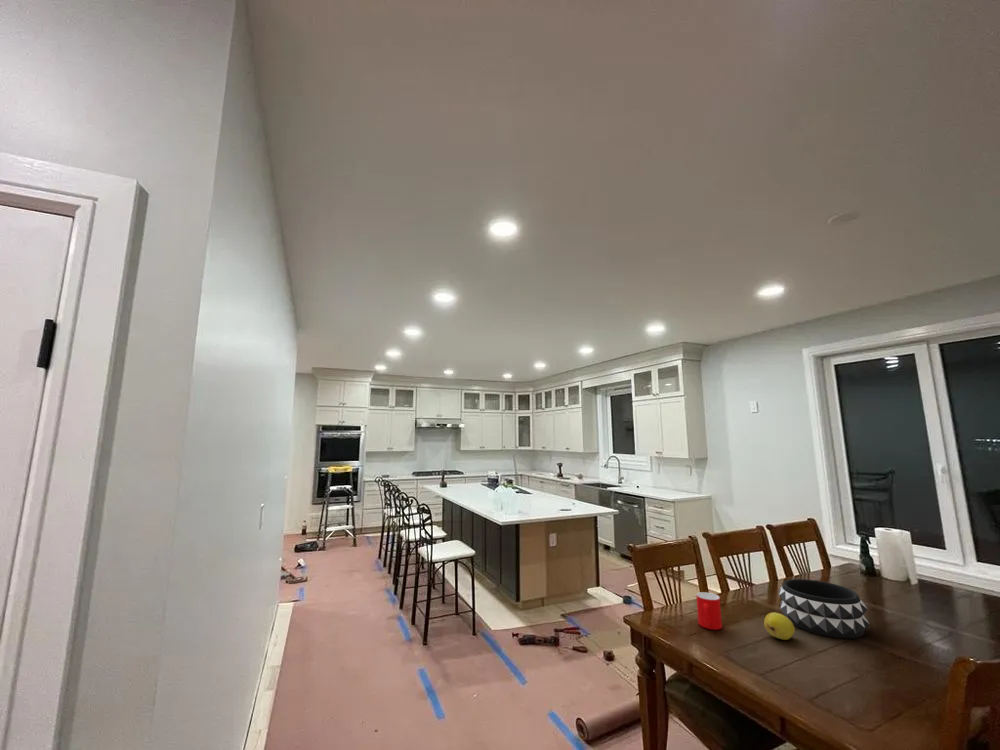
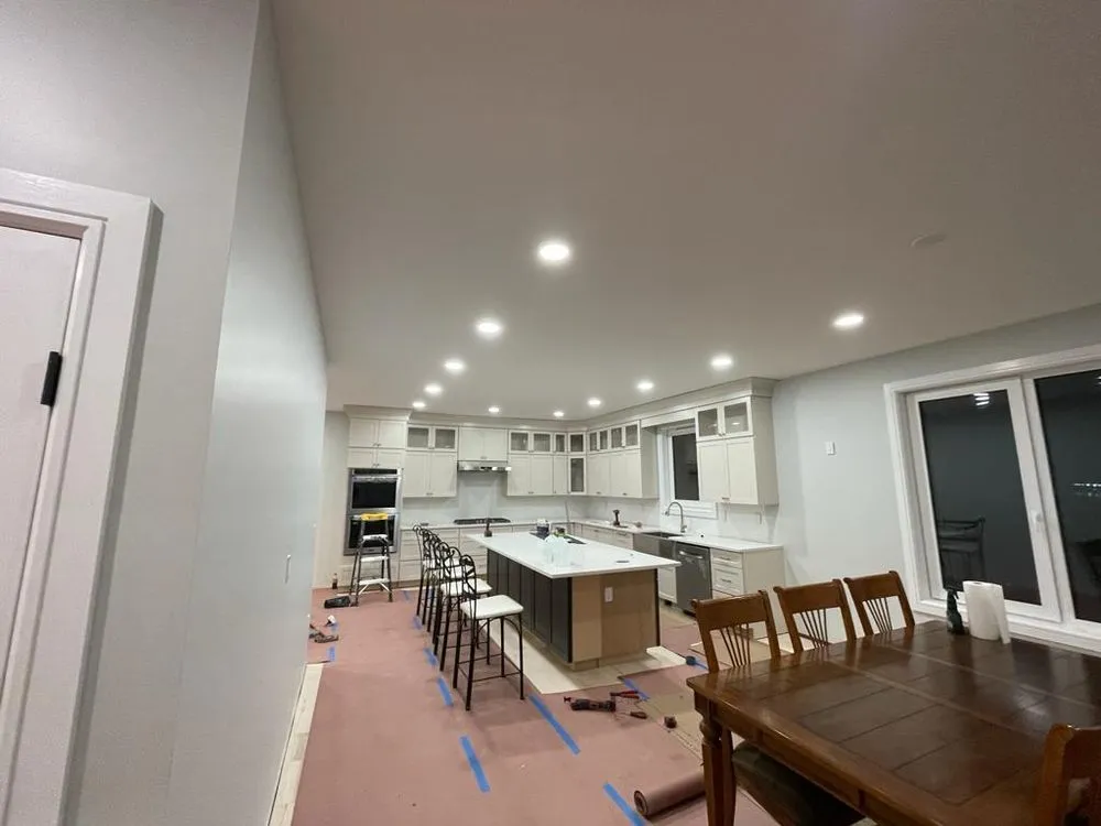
- fruit [763,612,796,641]
- decorative bowl [778,578,870,640]
- cup [695,591,723,631]
